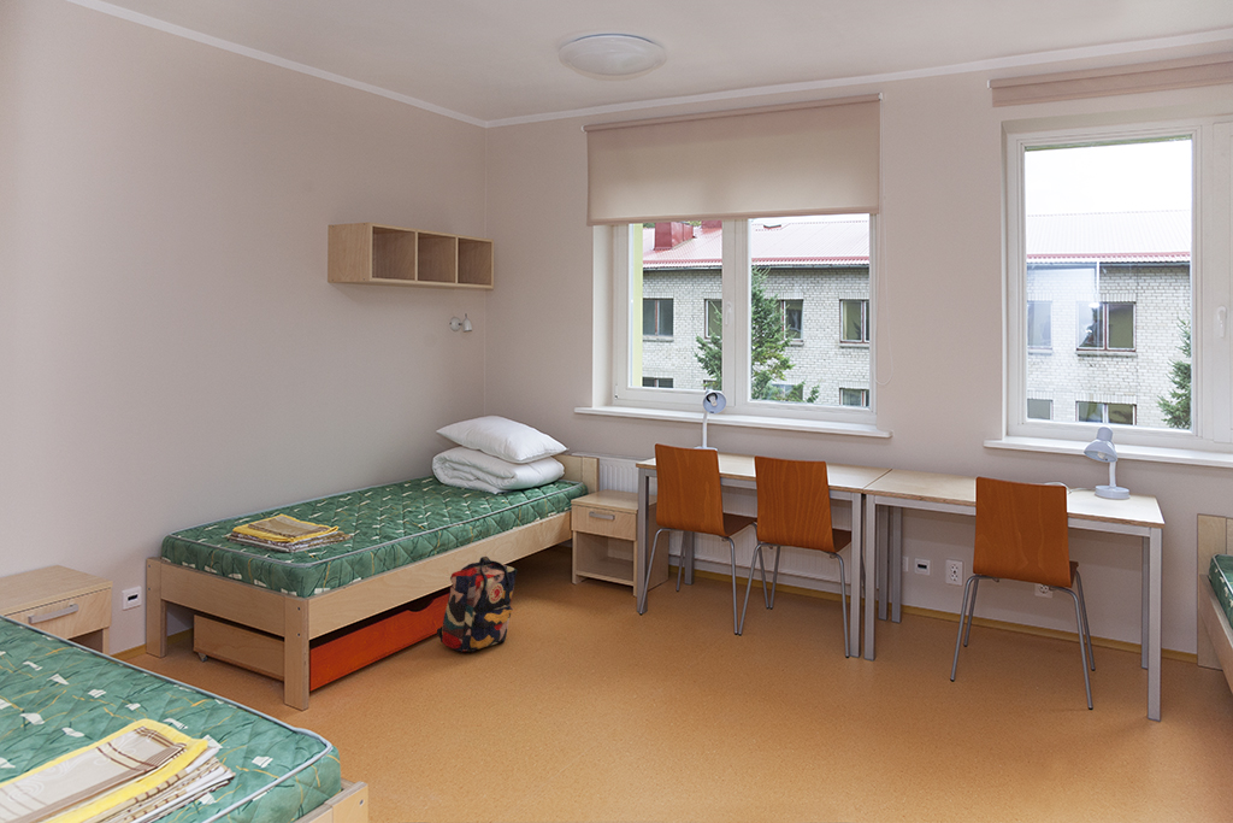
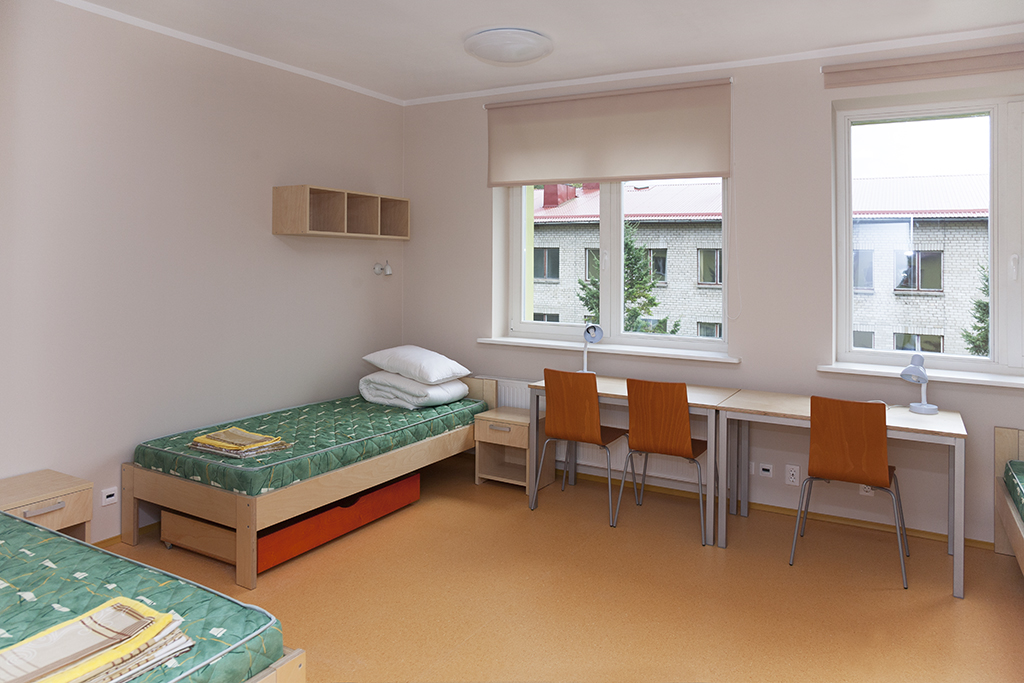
- backpack [436,555,518,653]
